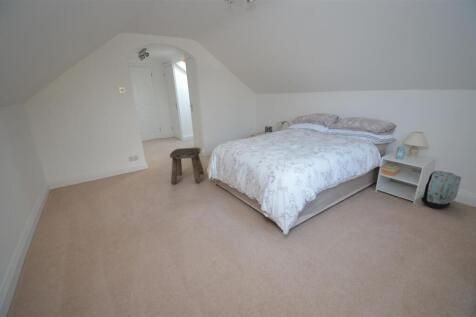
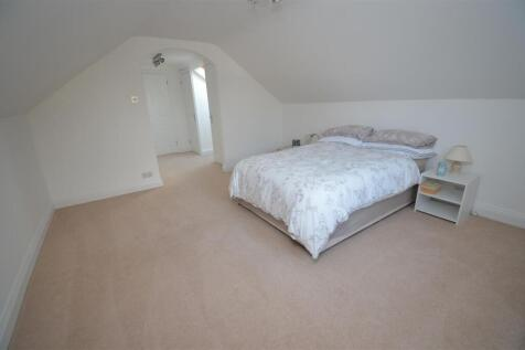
- stool [169,147,205,185]
- backpack [420,170,462,209]
